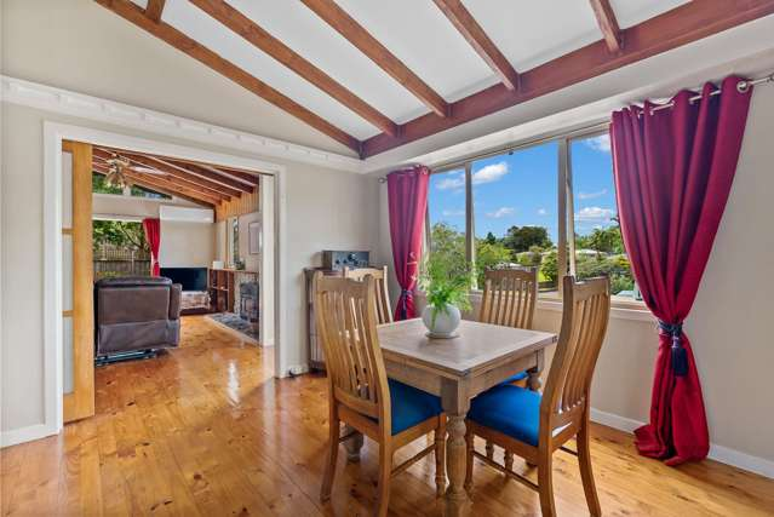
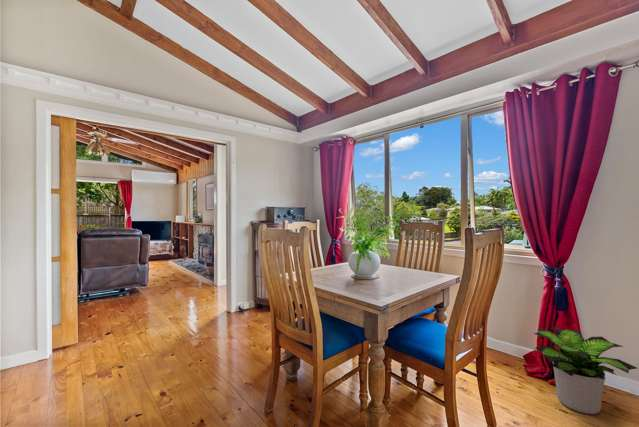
+ potted plant [533,326,638,415]
